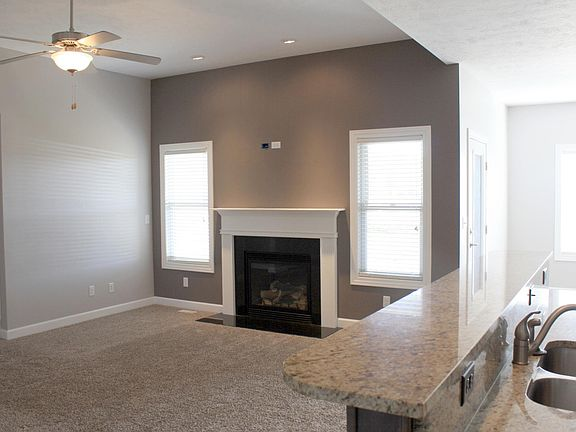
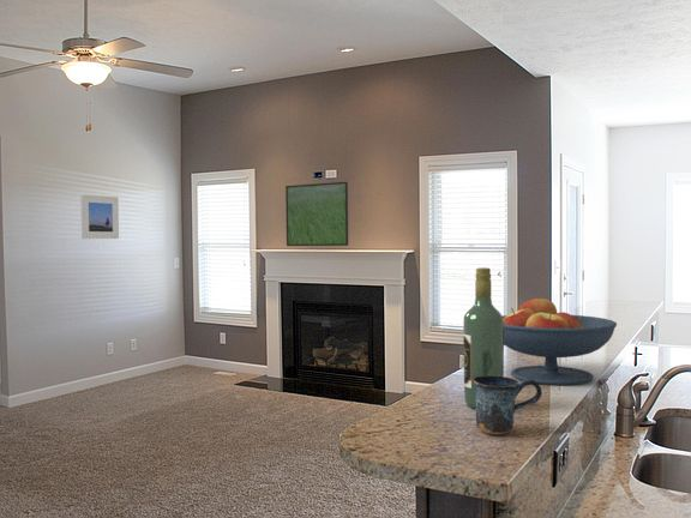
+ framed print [284,181,349,247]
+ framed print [79,193,120,240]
+ mug [473,375,542,436]
+ wine bottle [462,266,505,409]
+ fruit bowl [503,296,618,386]
